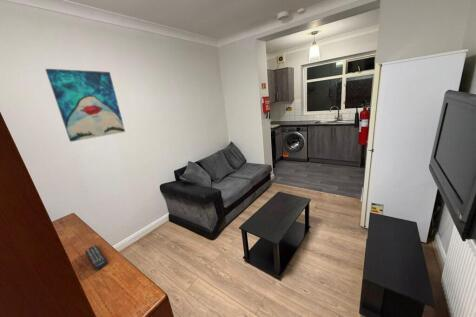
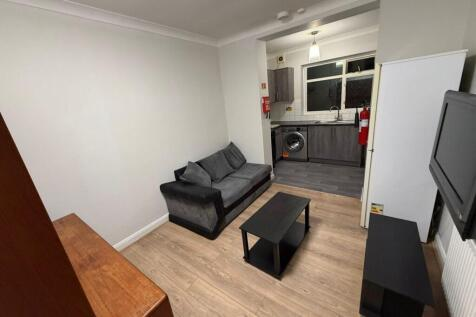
- wall art [44,68,126,143]
- remote control [84,244,109,271]
